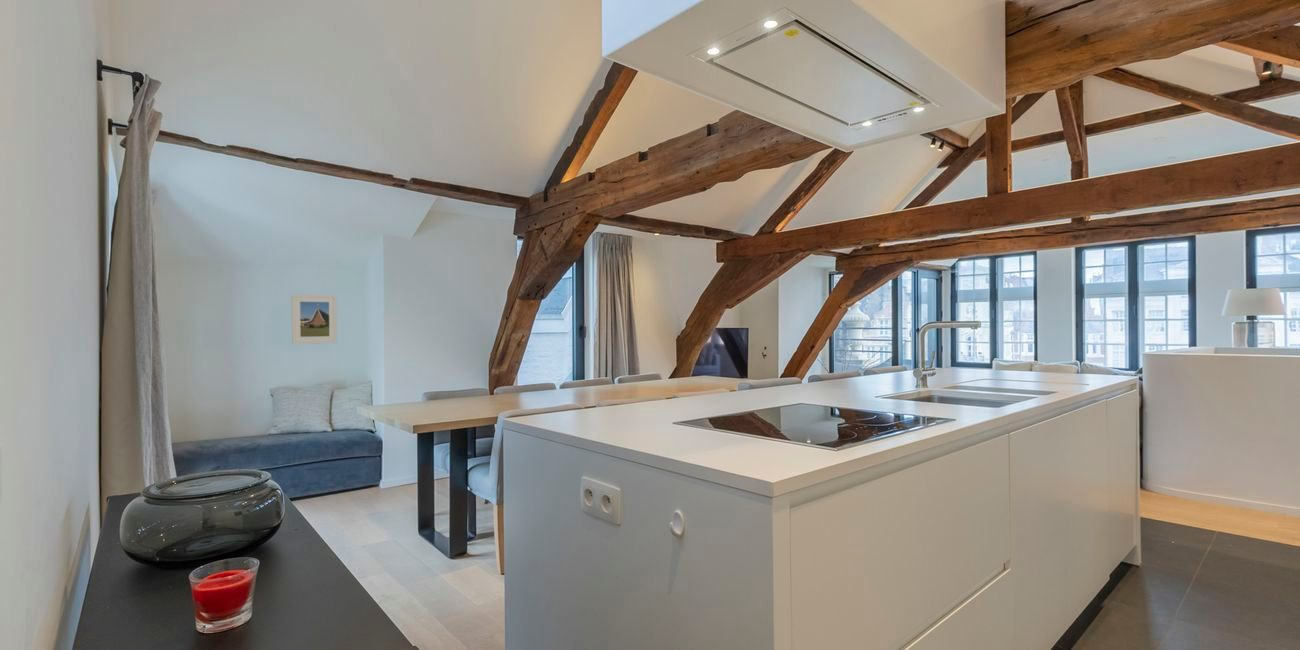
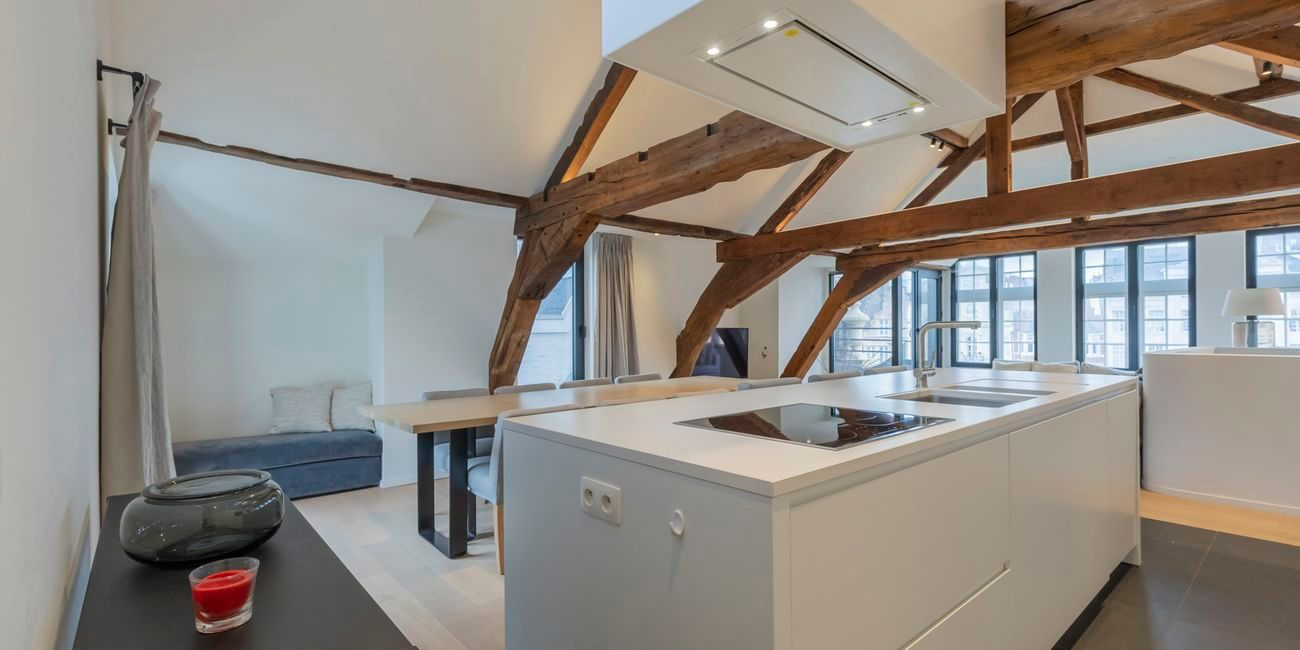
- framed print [290,293,338,345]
